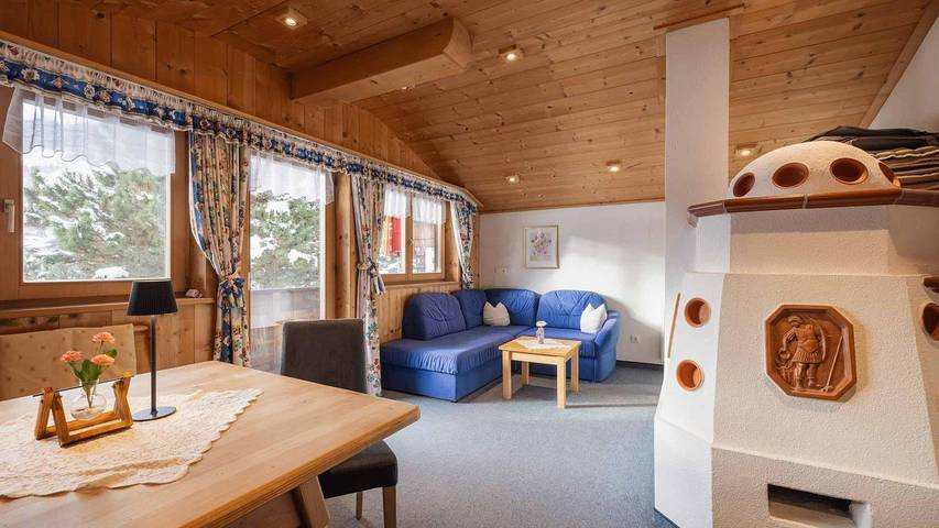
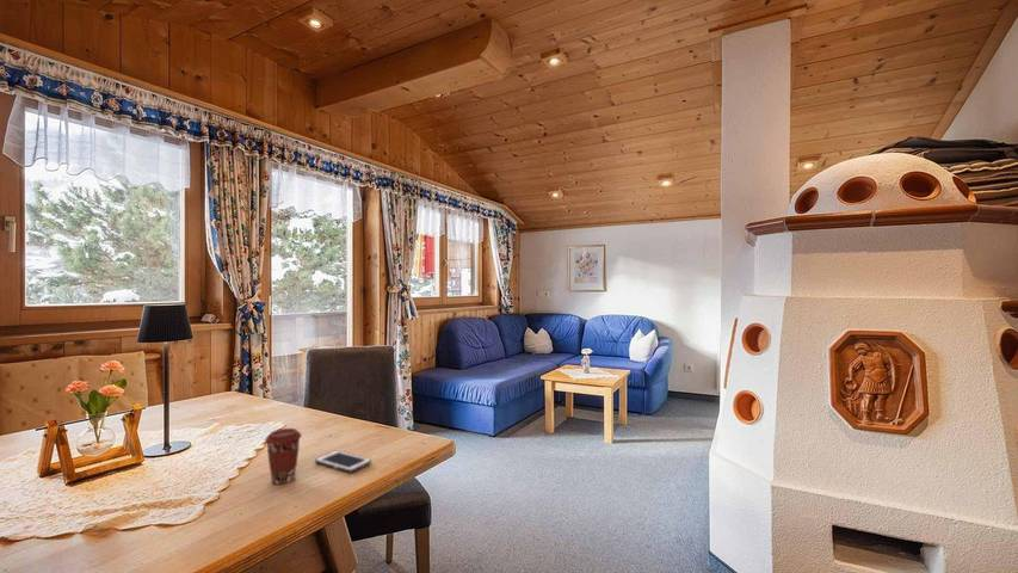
+ cell phone [314,449,372,474]
+ coffee cup [264,427,303,485]
